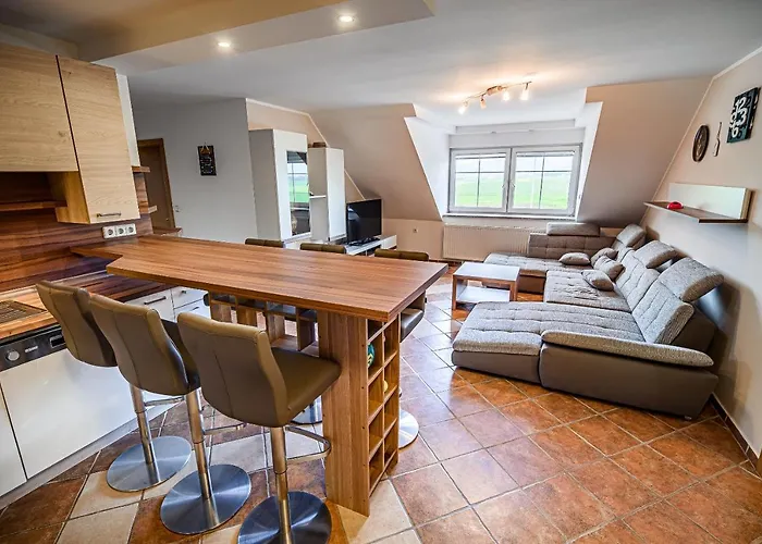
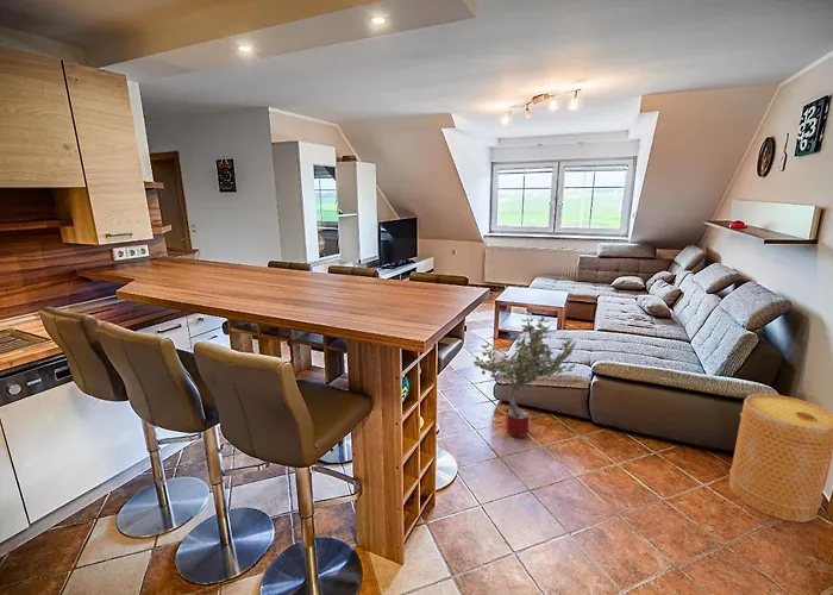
+ basket [728,393,833,524]
+ potted tree [472,315,577,438]
